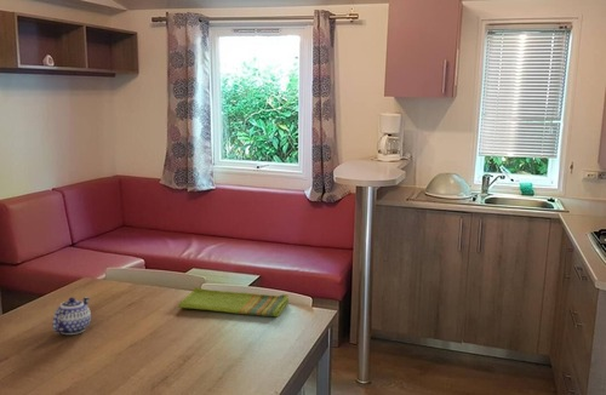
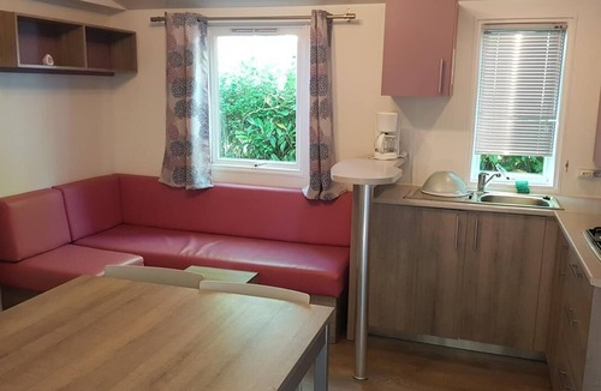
- dish towel [177,286,290,317]
- teapot [52,296,92,336]
